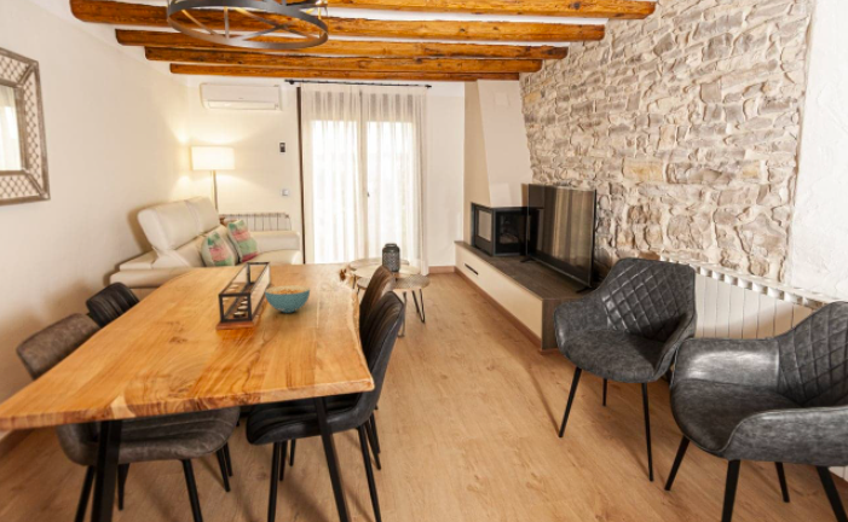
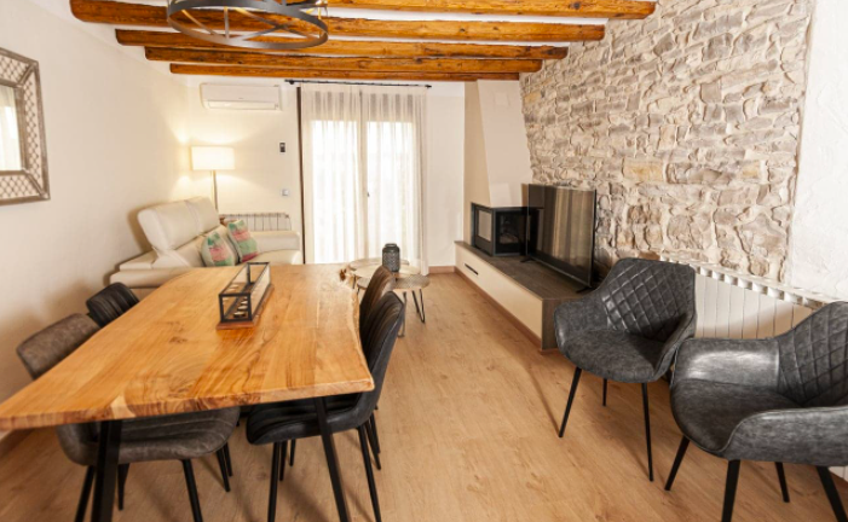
- cereal bowl [264,284,311,314]
